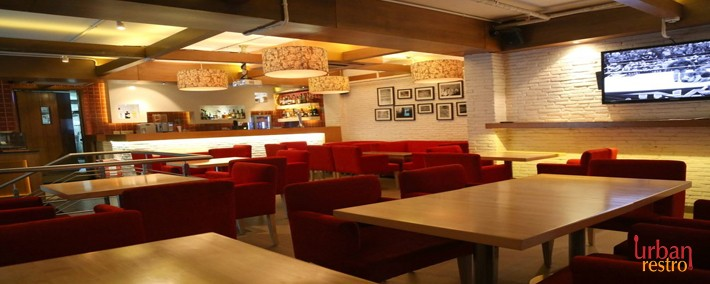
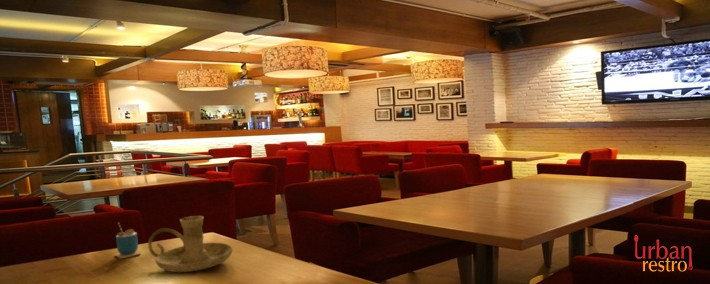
+ cup [115,222,142,259]
+ candle holder [147,215,233,273]
